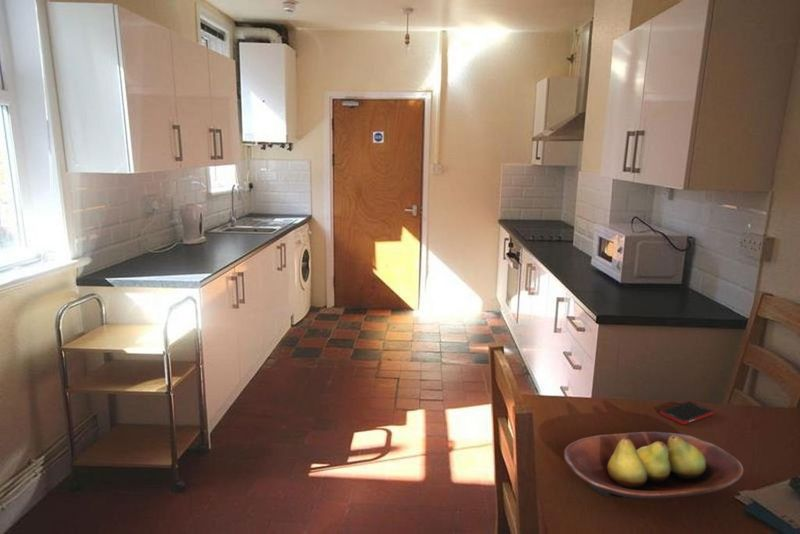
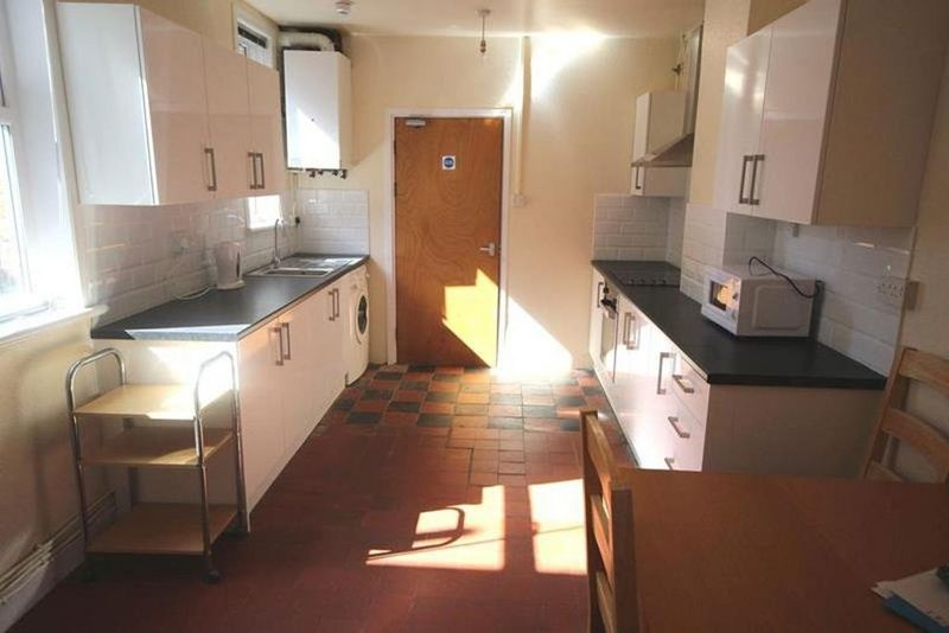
- cell phone [658,400,715,425]
- fruit bowl [563,431,744,501]
